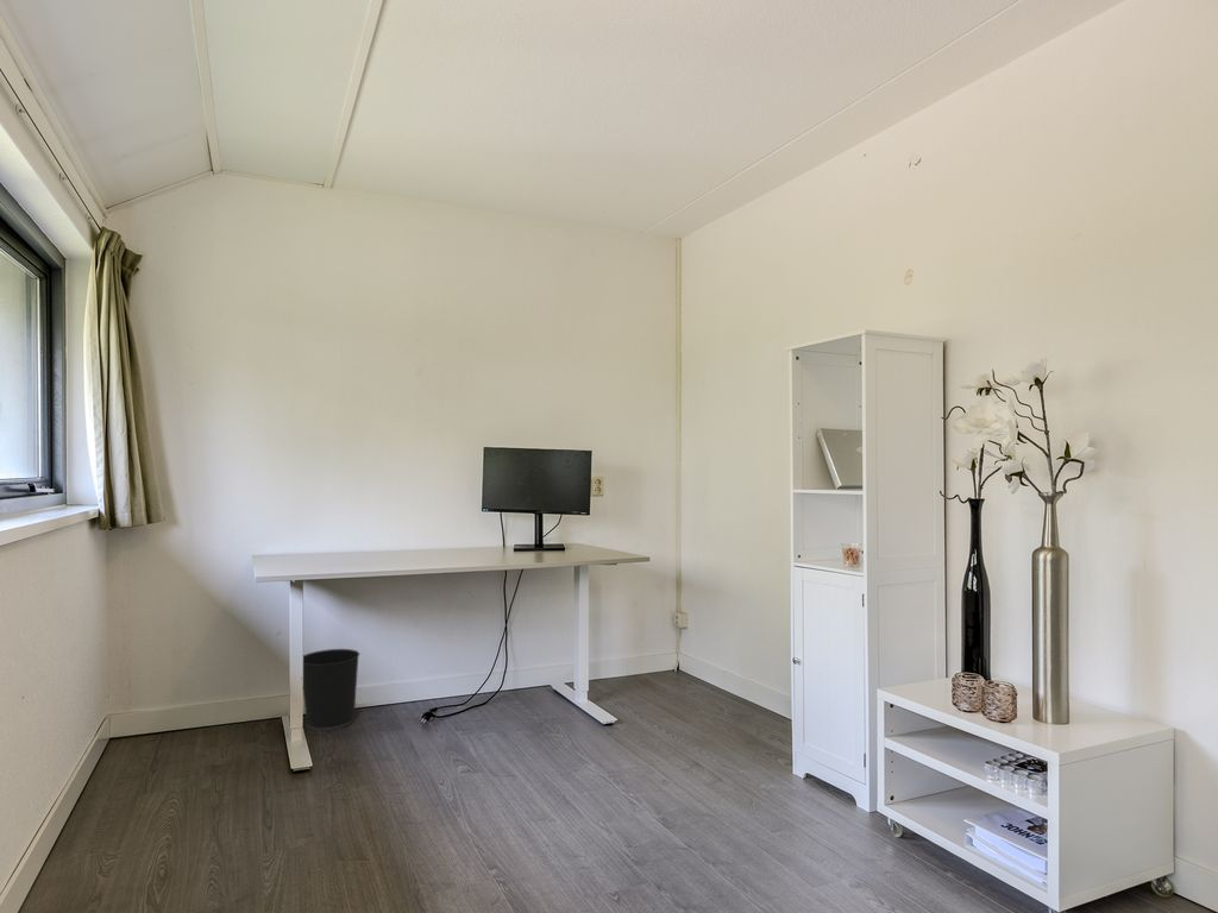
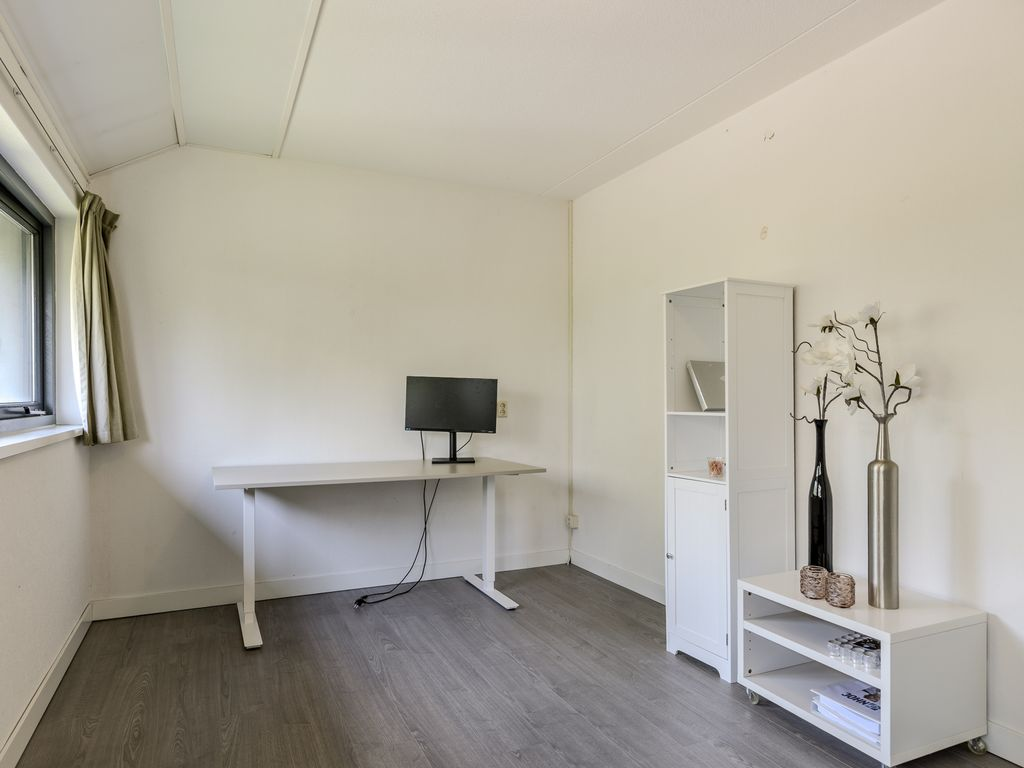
- wastebasket [302,648,360,731]
